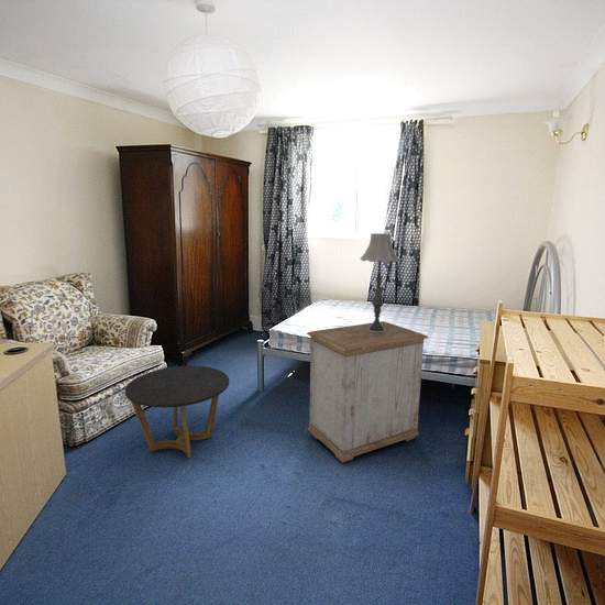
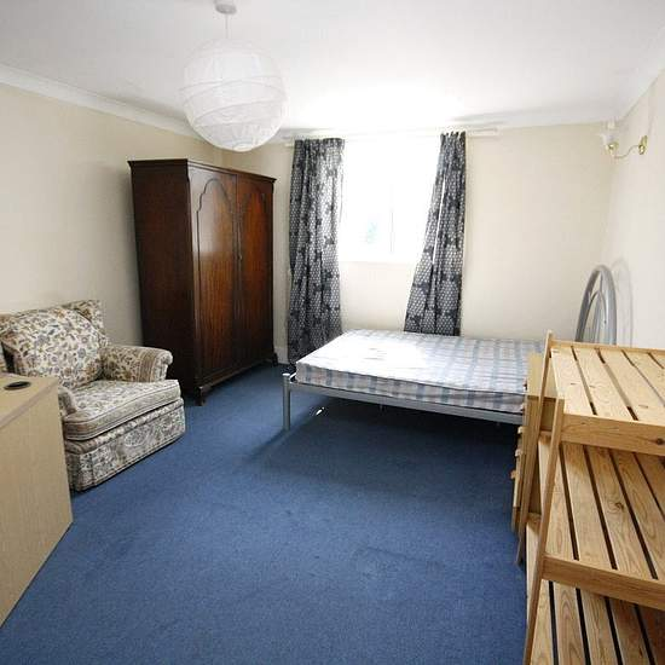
- nightstand [306,320,429,463]
- table lamp [360,232,400,332]
- side table [124,365,230,460]
